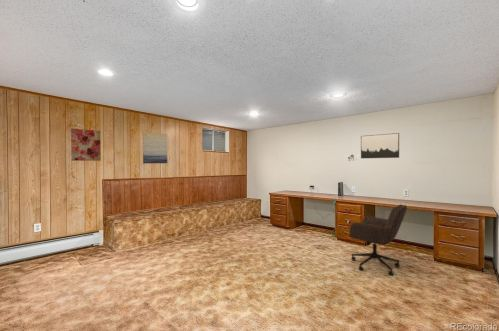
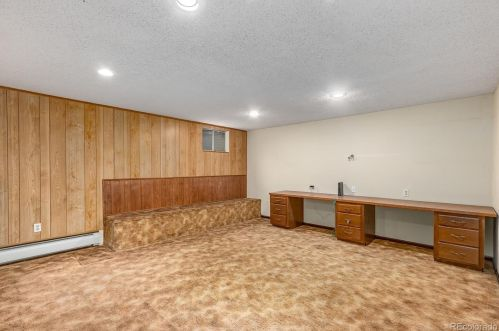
- office chair [348,203,408,277]
- wall art [142,131,168,164]
- wall art [360,132,400,159]
- wall art [70,127,102,162]
